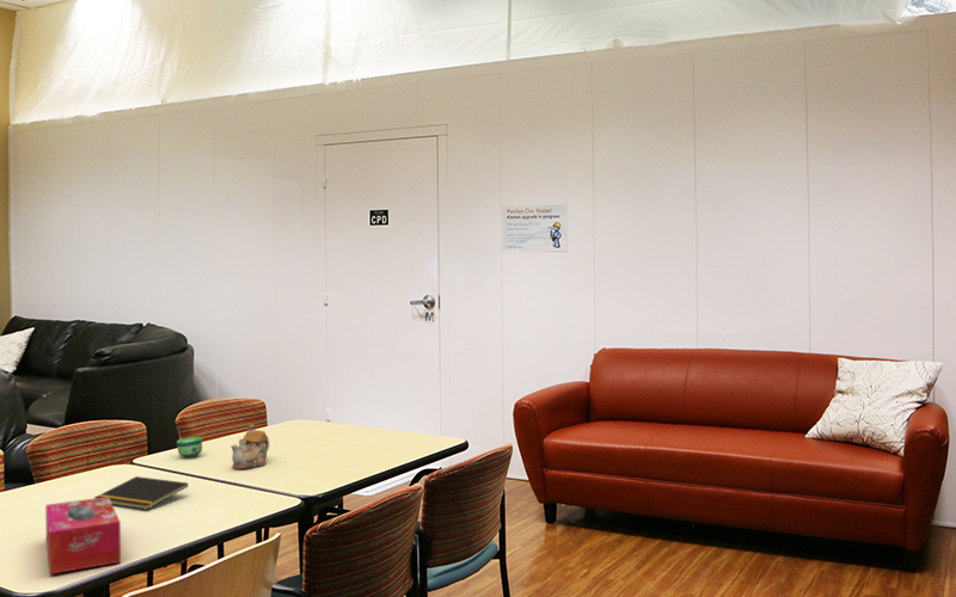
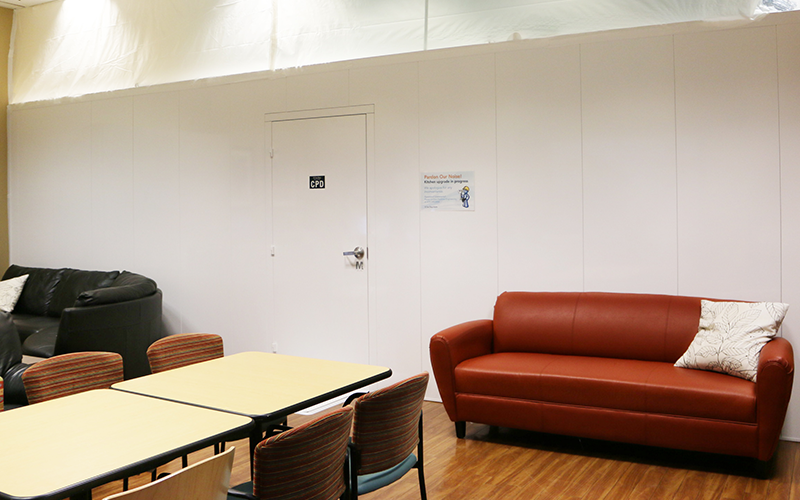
- cup [176,436,203,458]
- tissue box [44,497,122,576]
- notepad [93,475,189,511]
- teapot [229,423,270,470]
